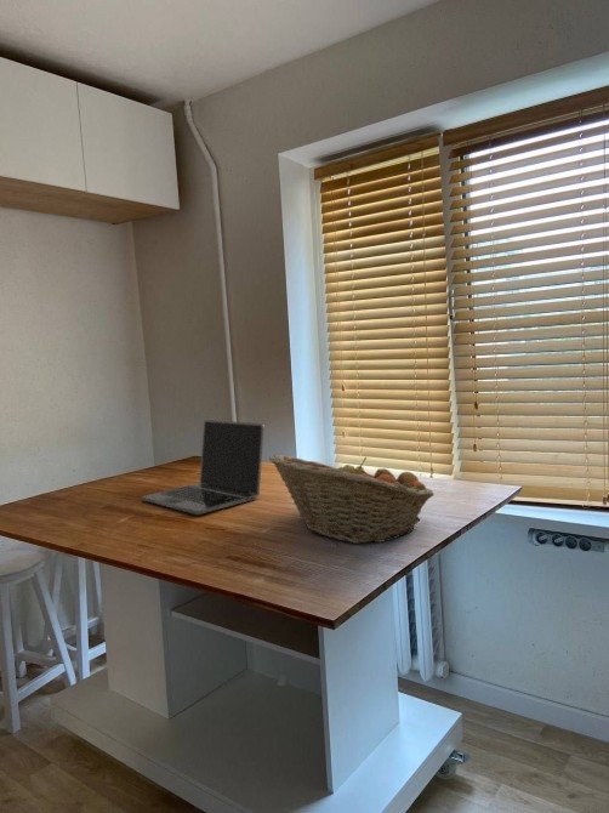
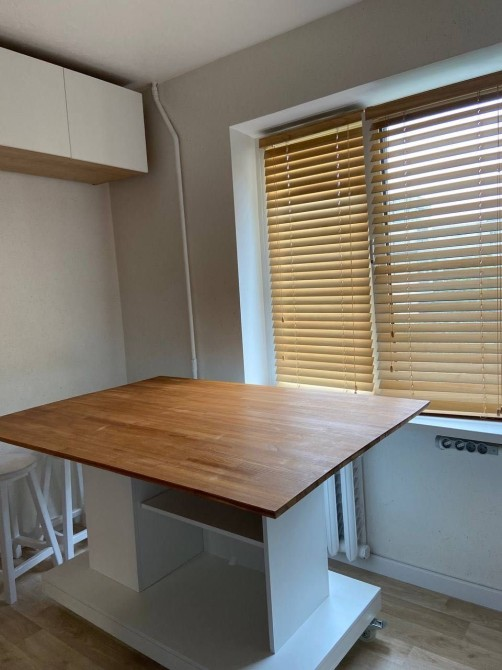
- laptop [141,419,266,516]
- fruit basket [268,454,436,545]
